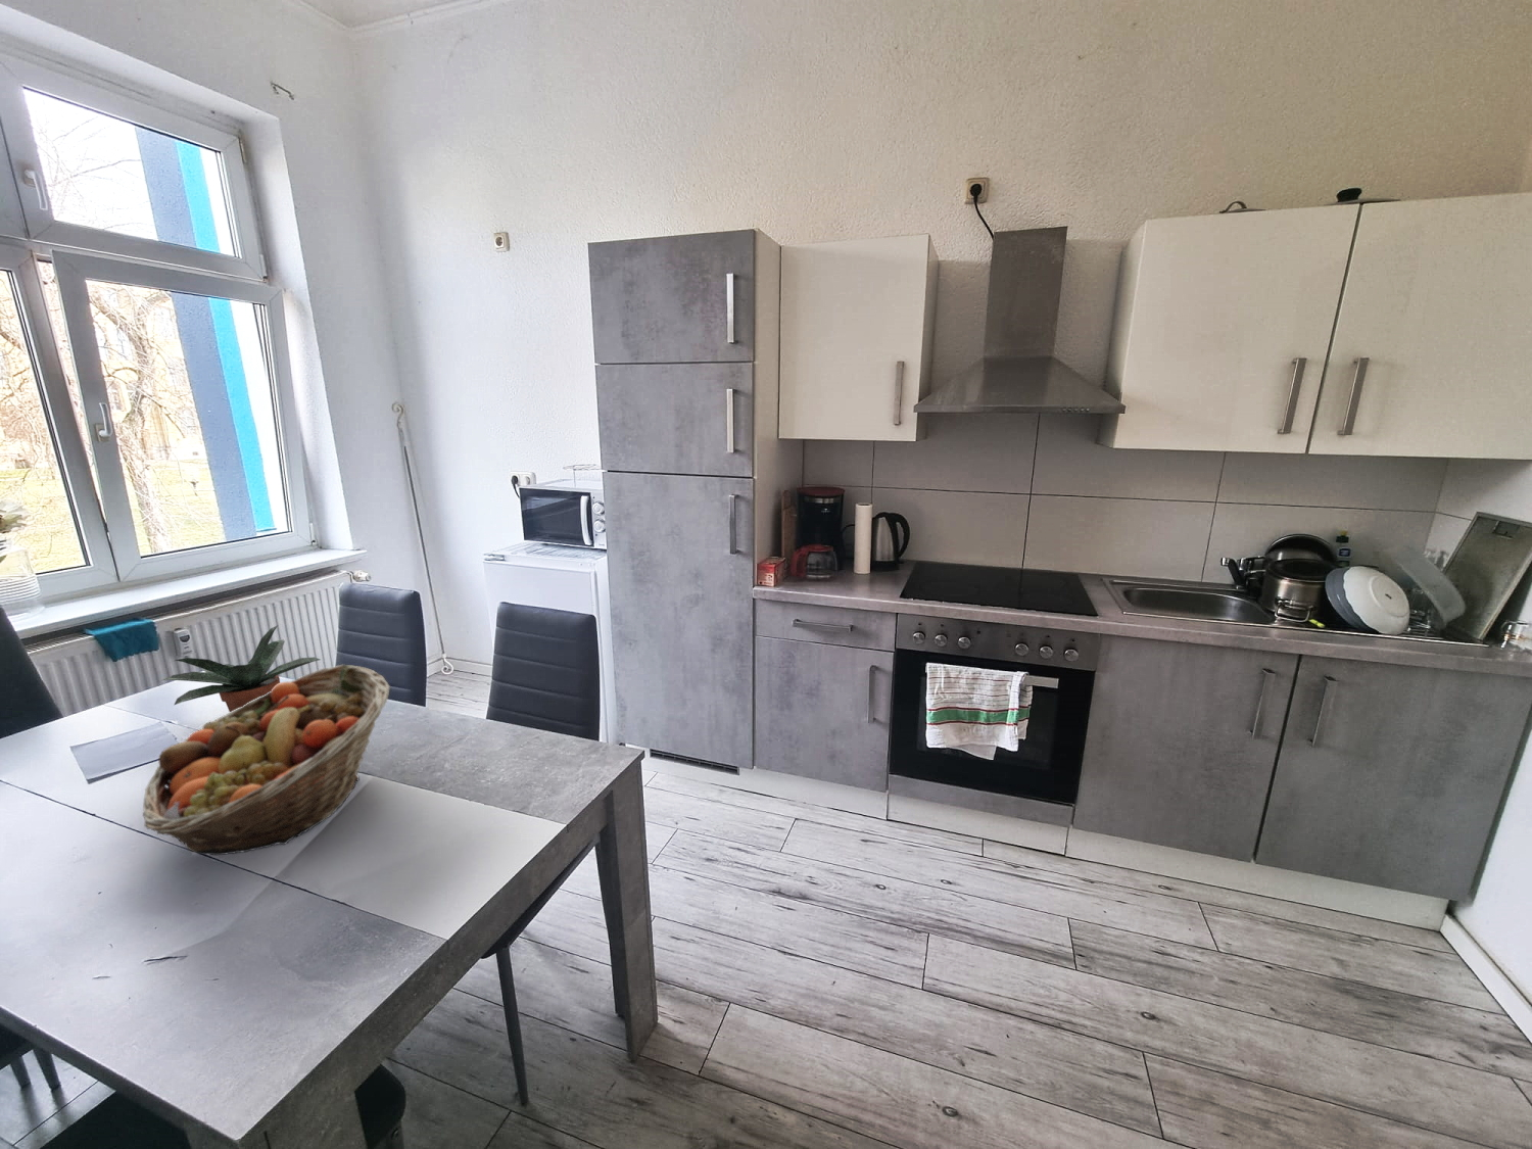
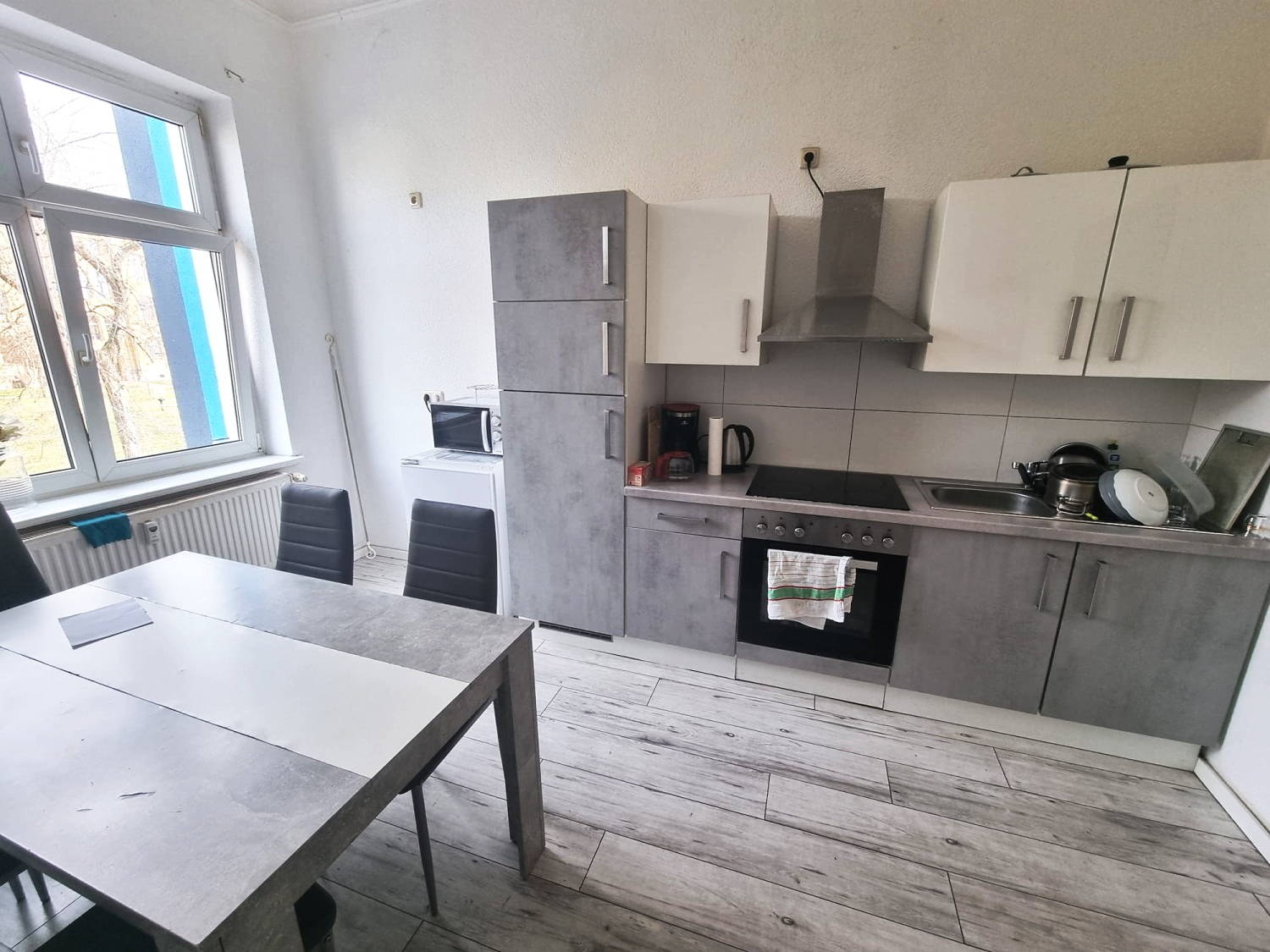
- potted plant [162,624,321,713]
- fruit basket [142,663,391,856]
